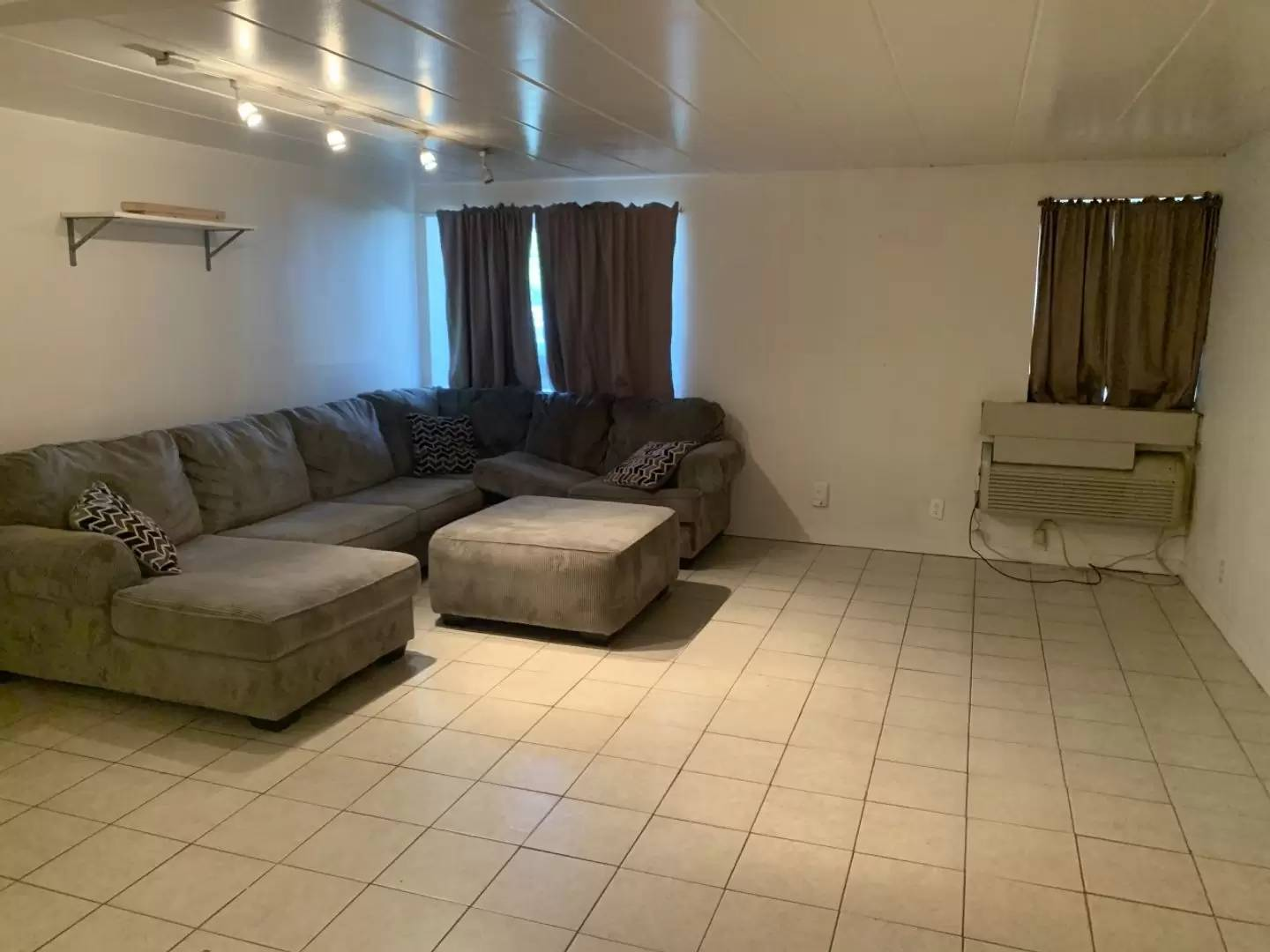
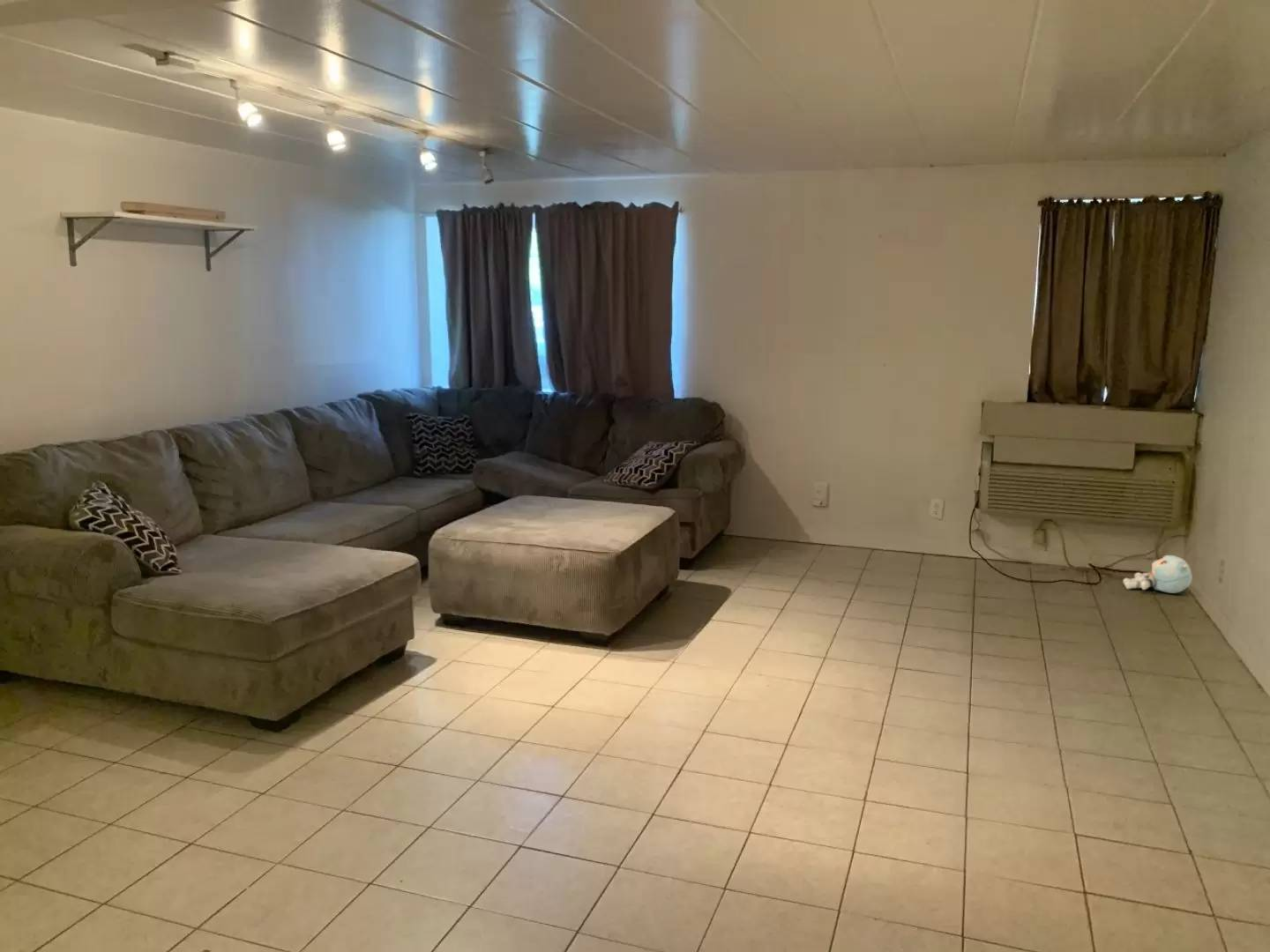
+ plush toy [1122,554,1193,594]
